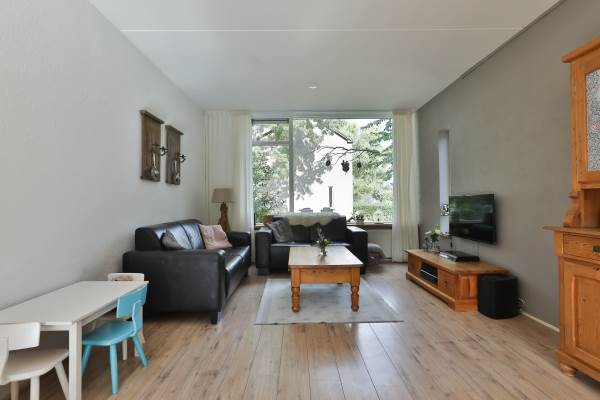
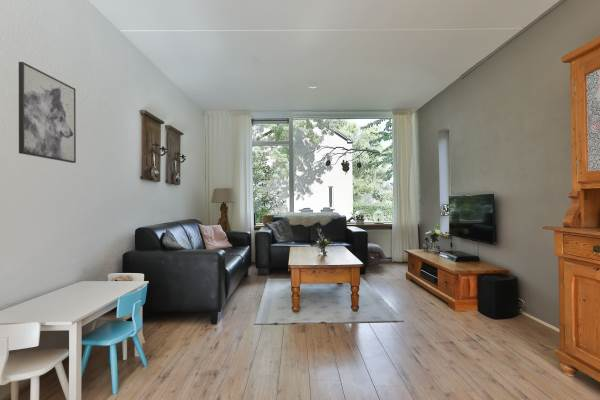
+ wall art [18,61,77,164]
